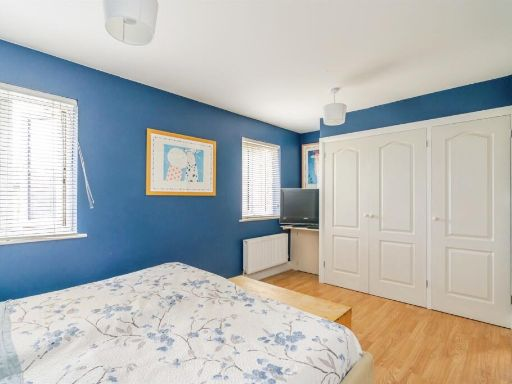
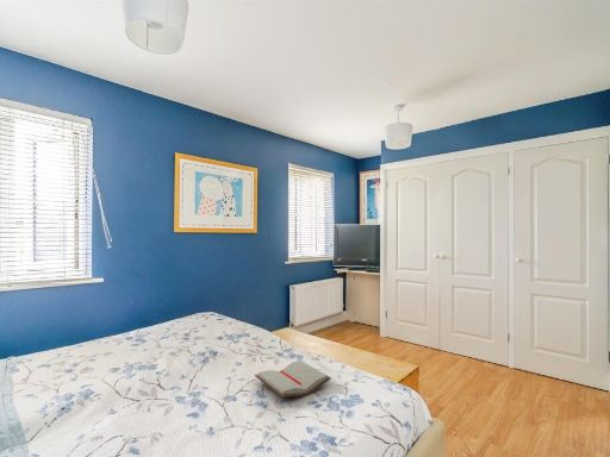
+ paperback book [254,359,332,399]
